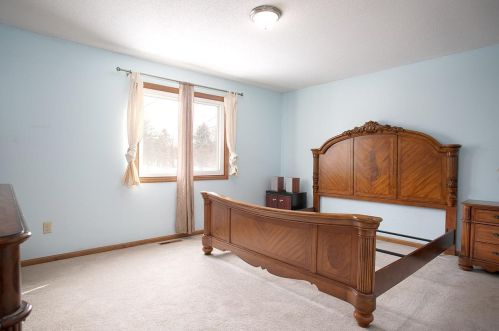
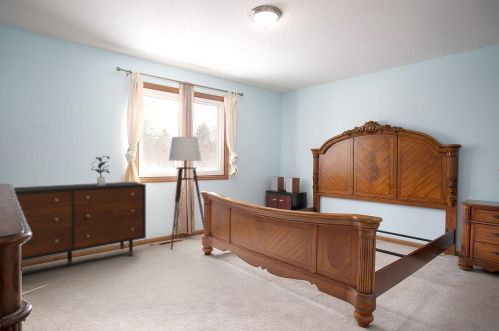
+ potted plant [89,155,111,185]
+ floor lamp [149,136,205,250]
+ dresser [13,181,147,266]
